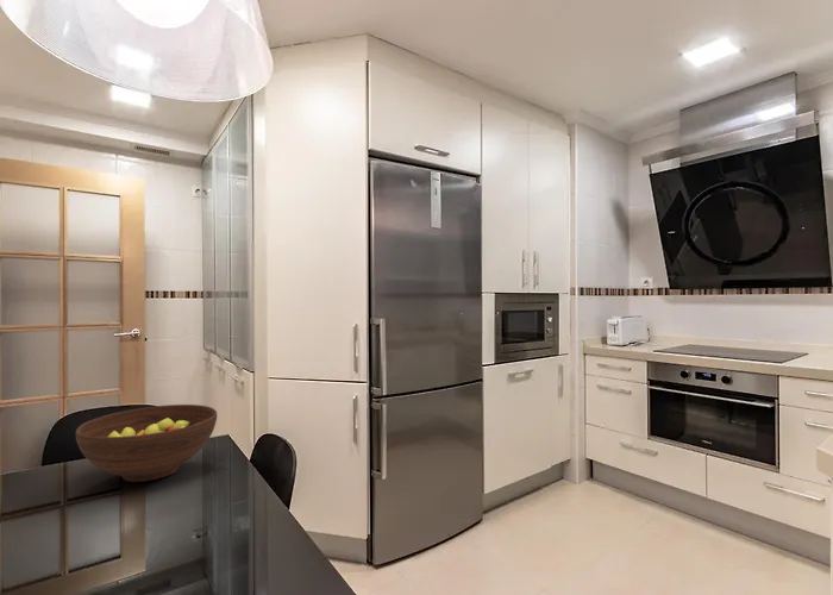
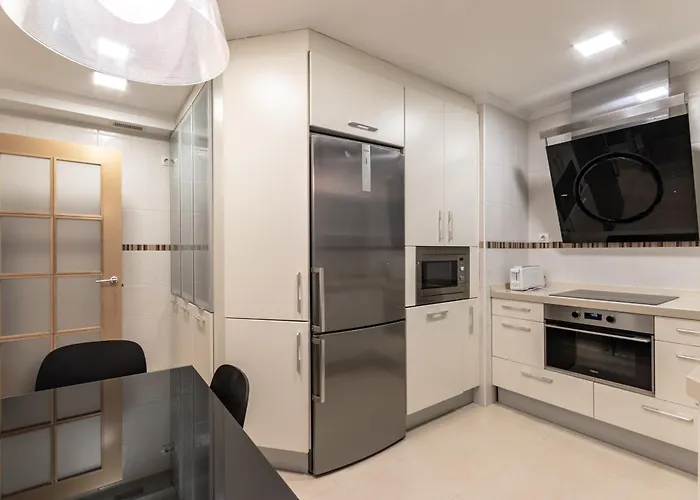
- fruit bowl [75,403,218,483]
